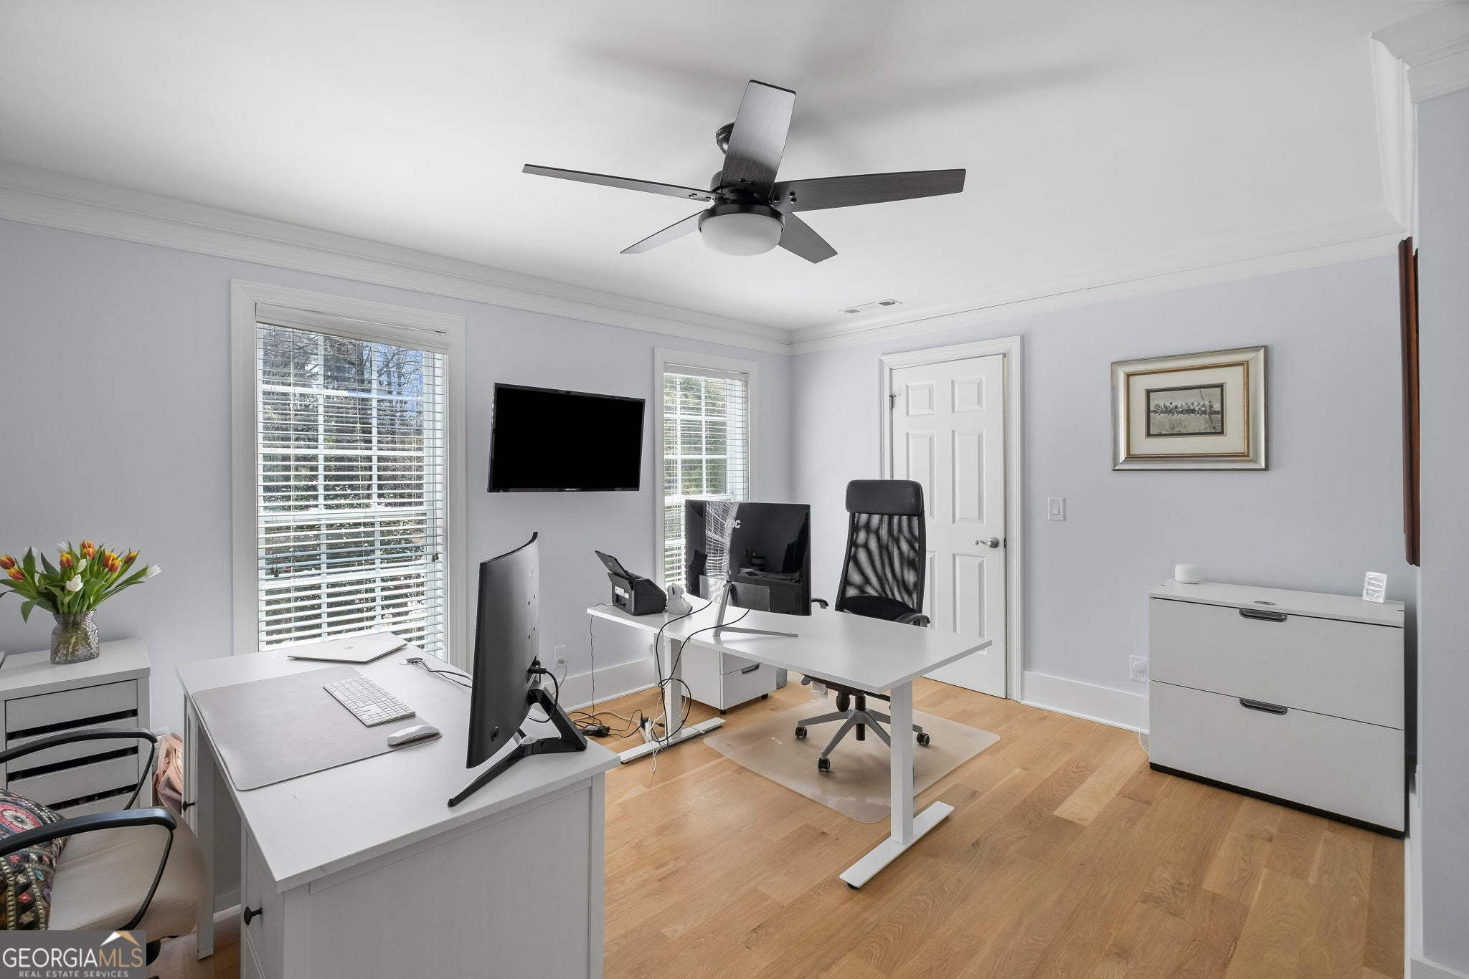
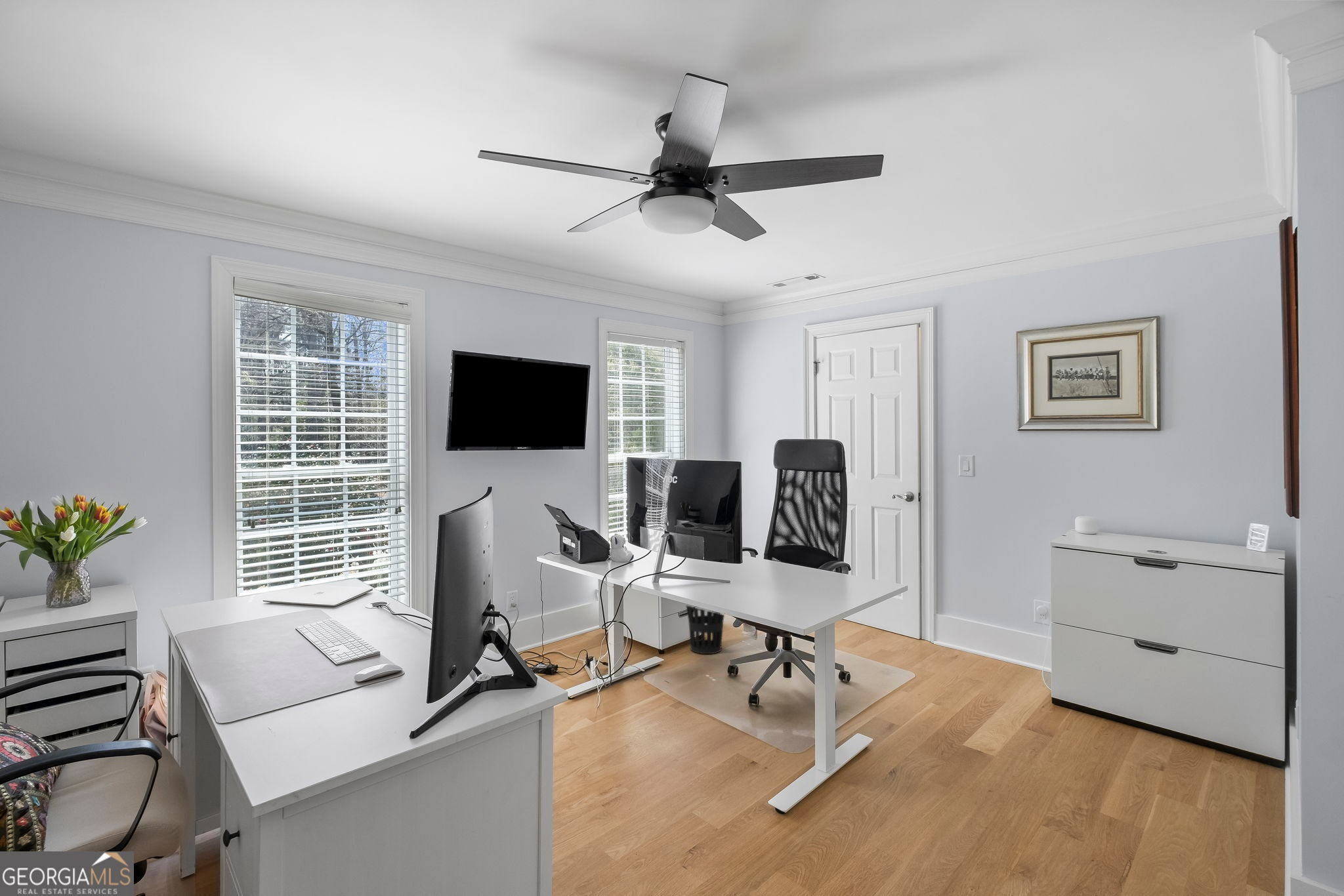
+ wastebasket [685,605,725,655]
